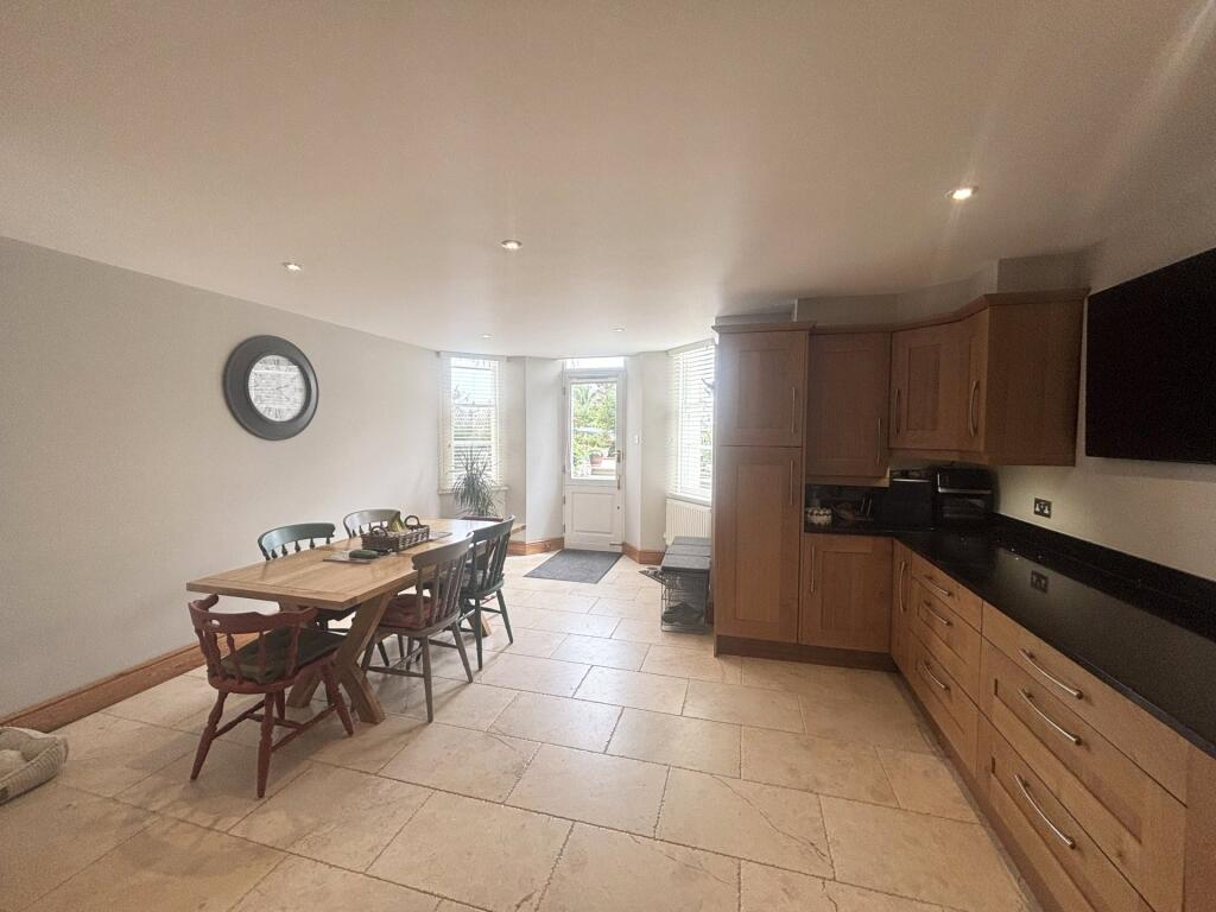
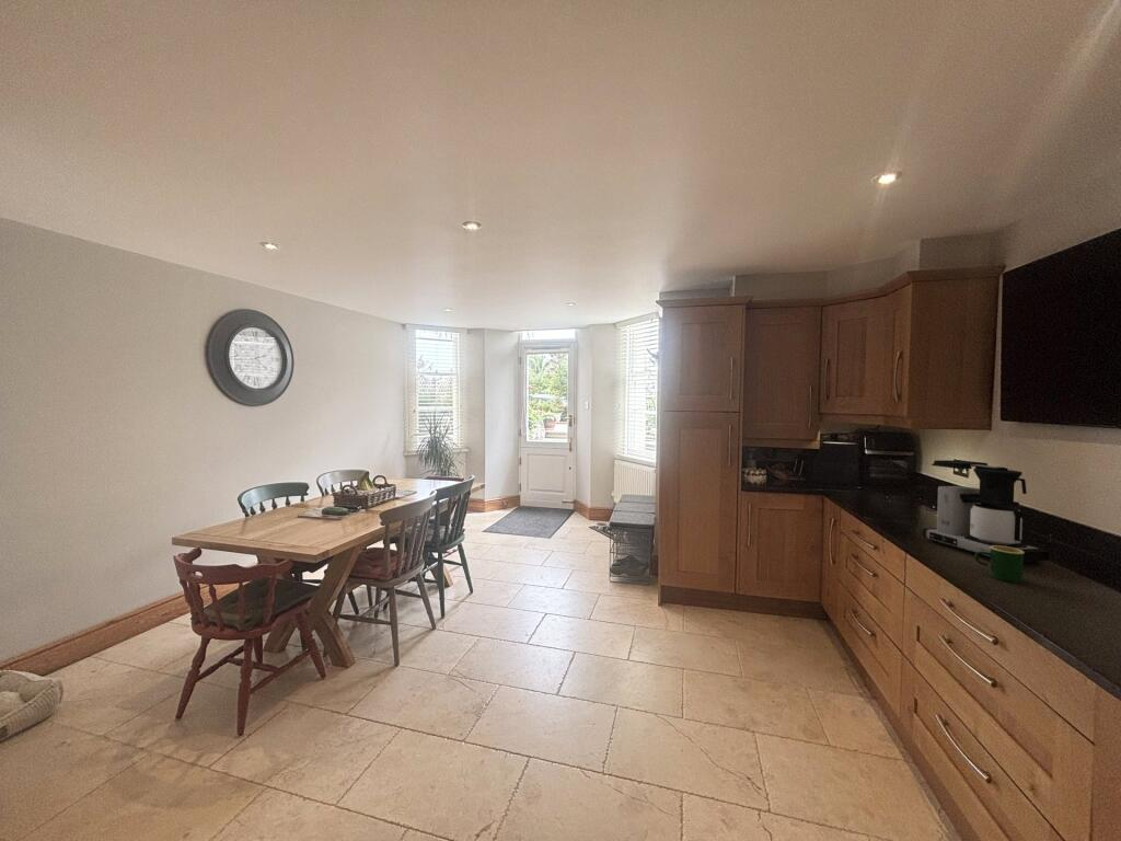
+ mug [973,545,1025,584]
+ coffee maker [921,459,1051,564]
